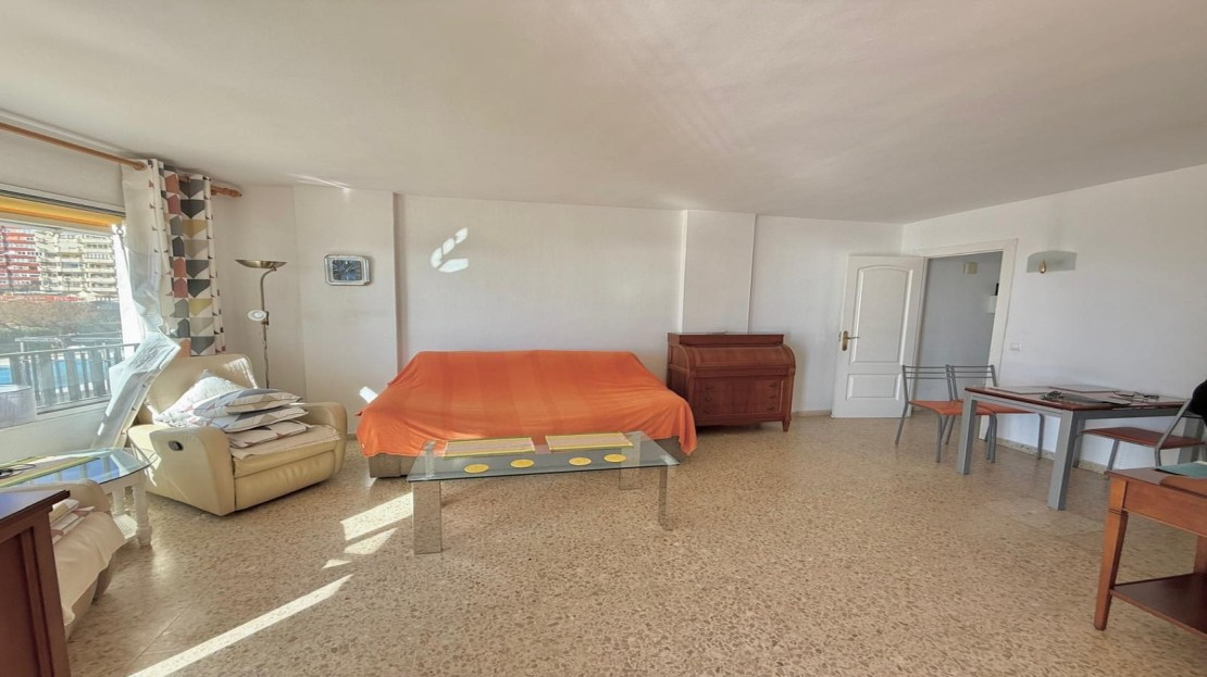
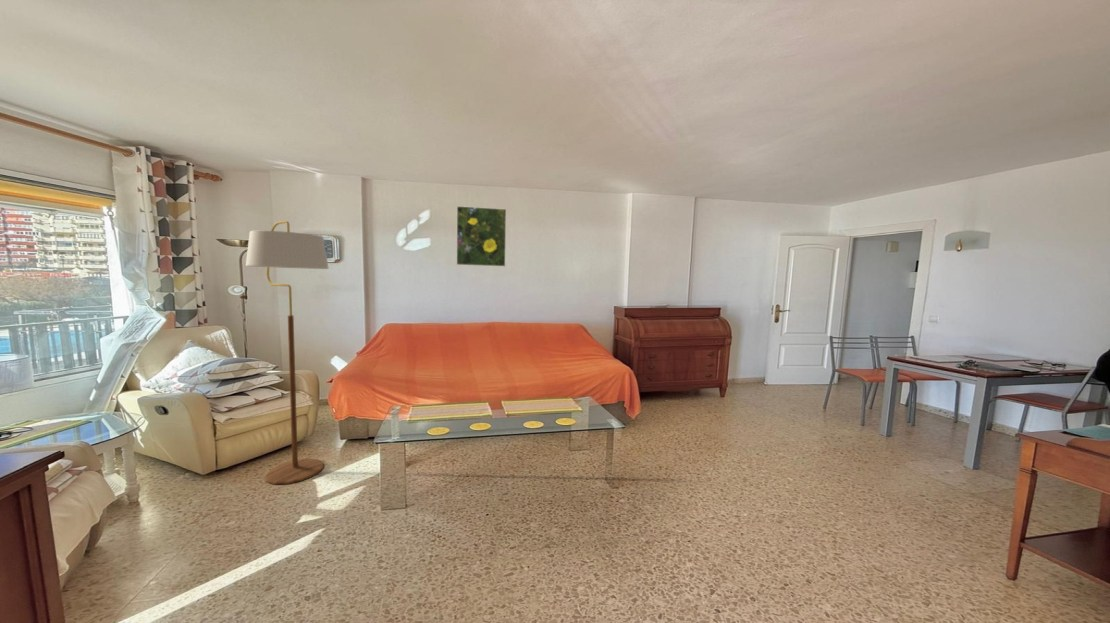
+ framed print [456,205,507,268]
+ floor lamp [245,220,330,485]
